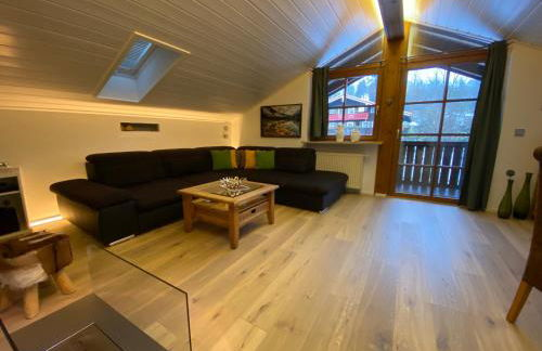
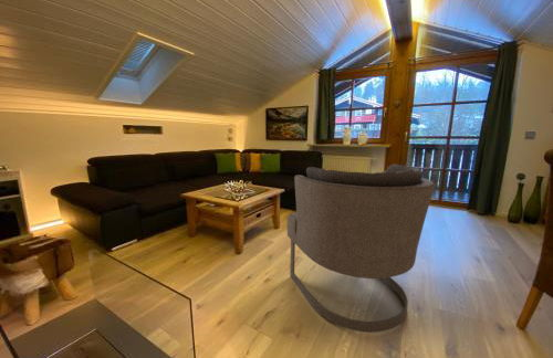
+ armchair [285,162,436,334]
